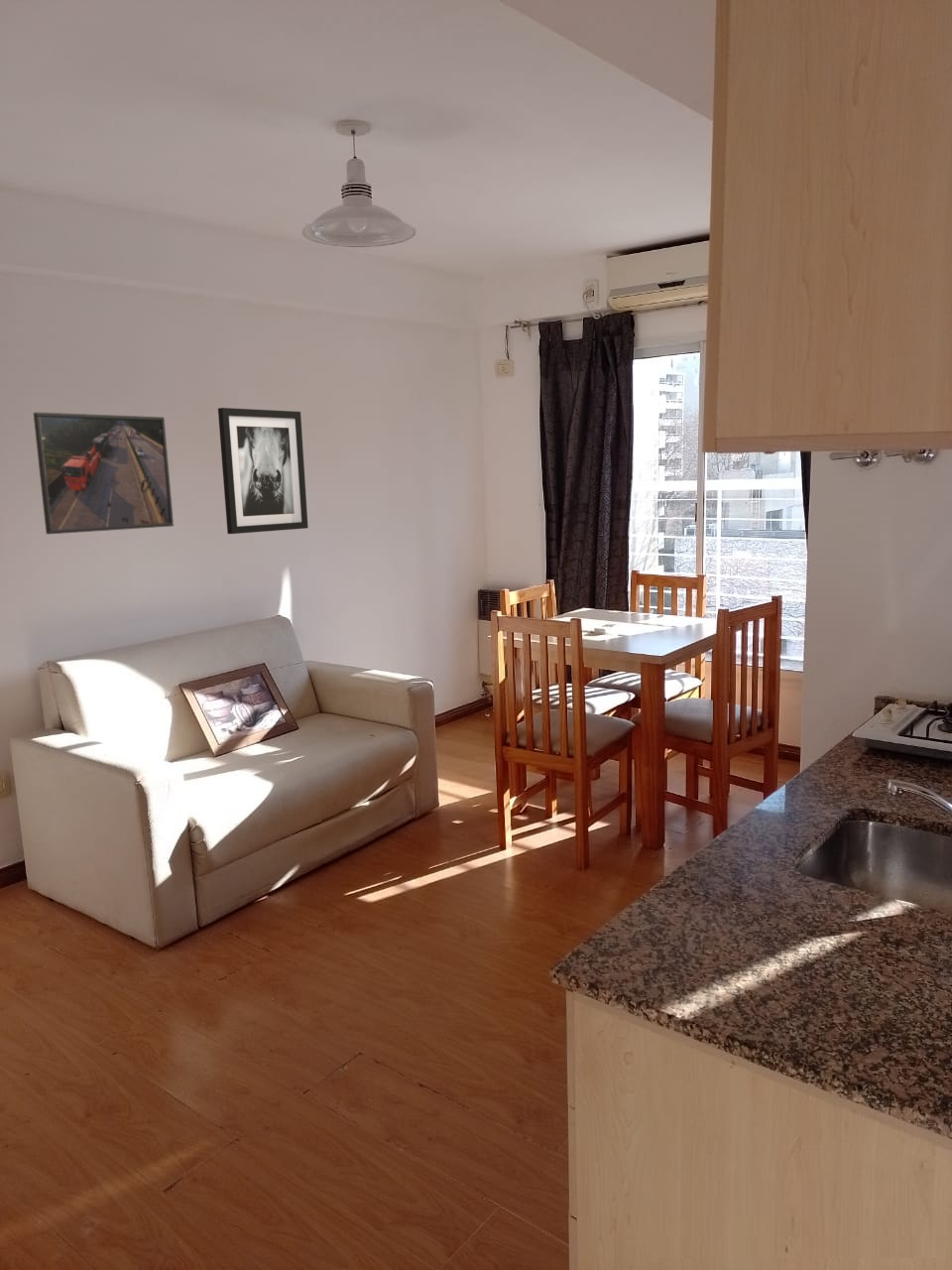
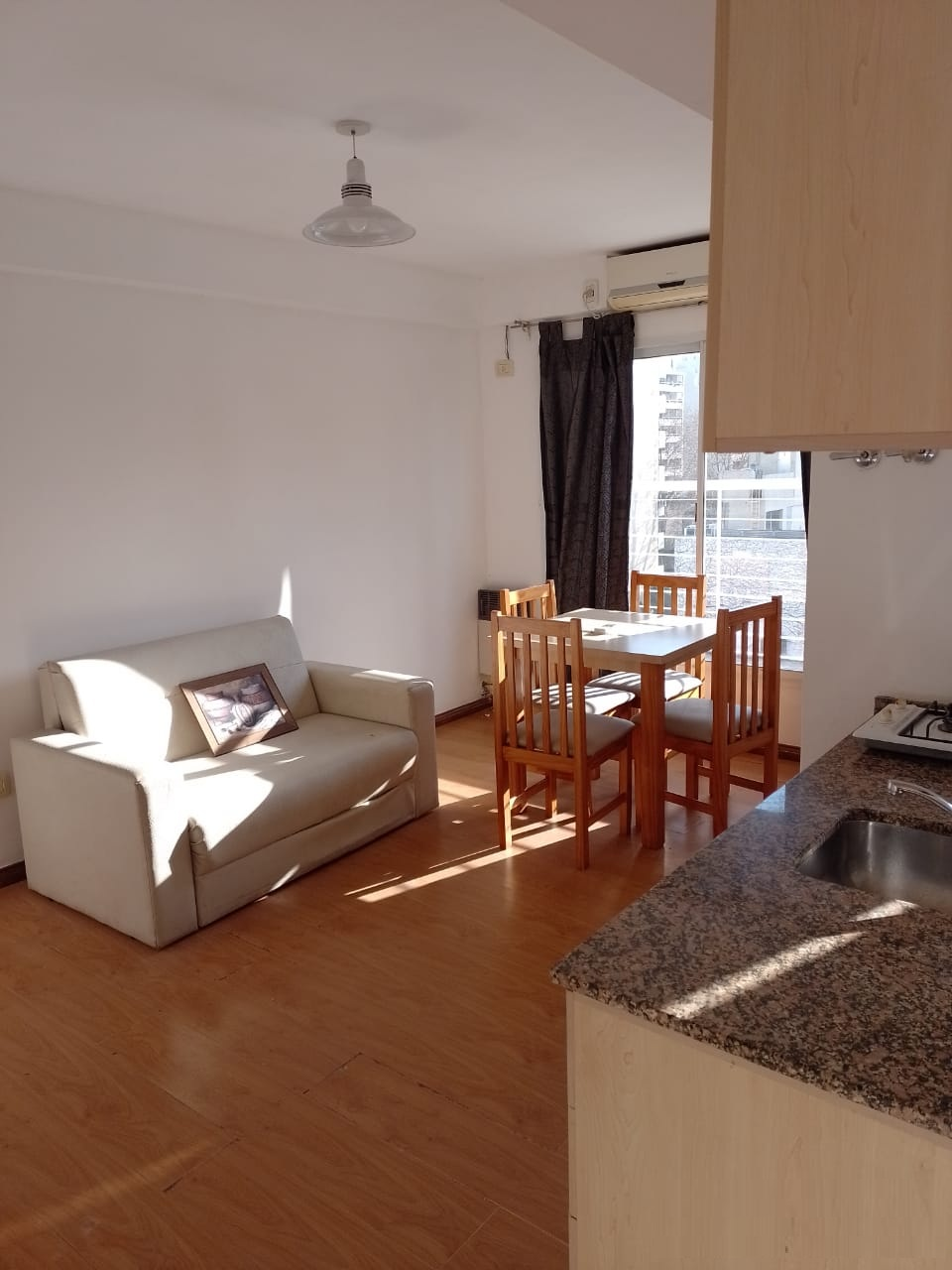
- wall art [217,407,309,535]
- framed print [33,412,175,535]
